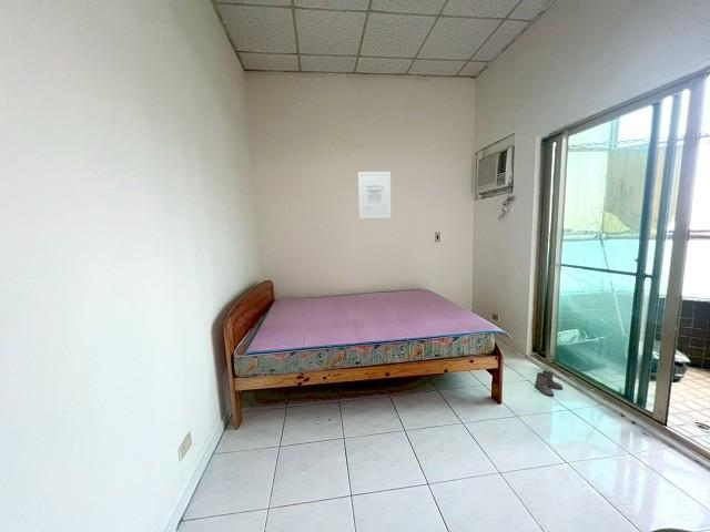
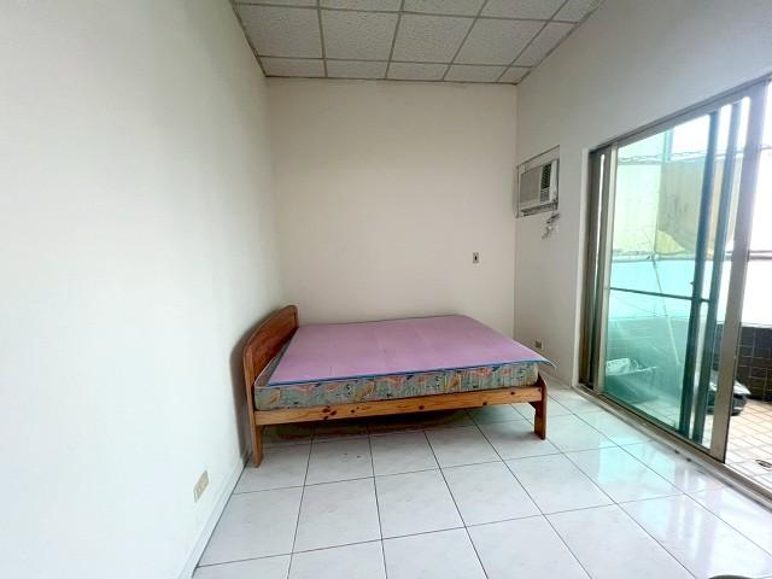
- boots [534,369,564,397]
- wall art [357,171,392,219]
